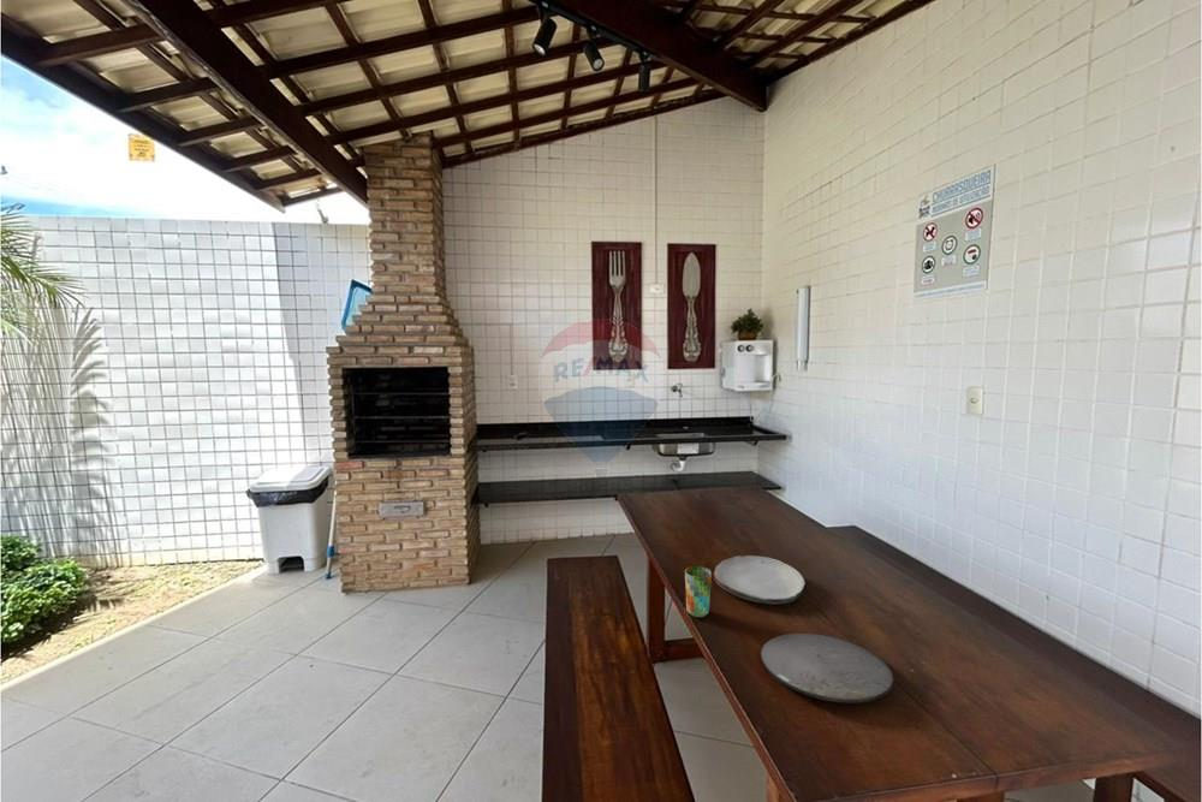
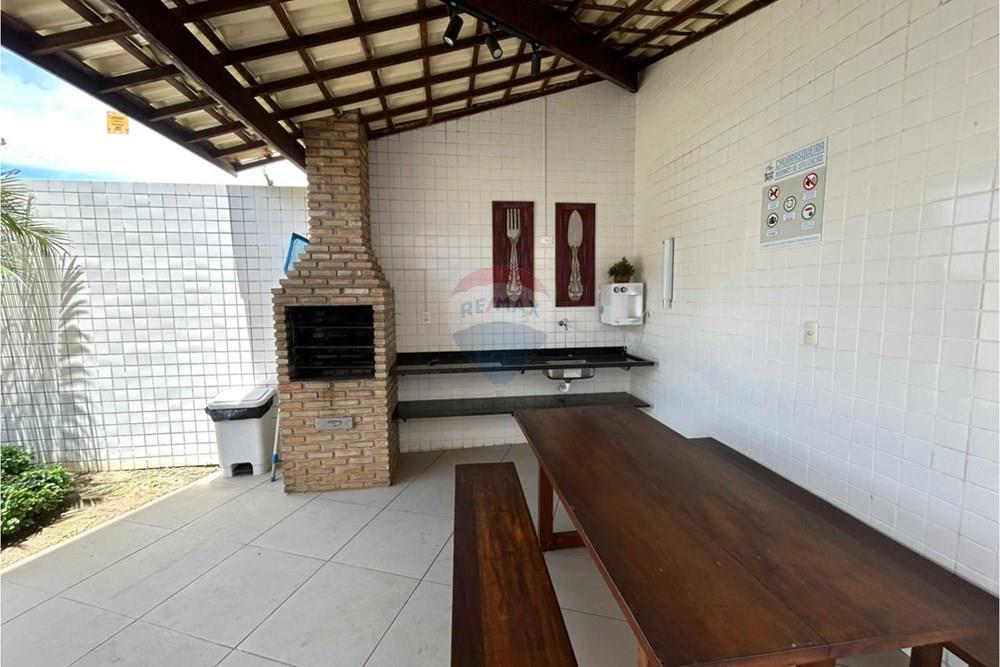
- plate [760,632,895,703]
- plate [713,554,807,605]
- cup [684,565,713,618]
